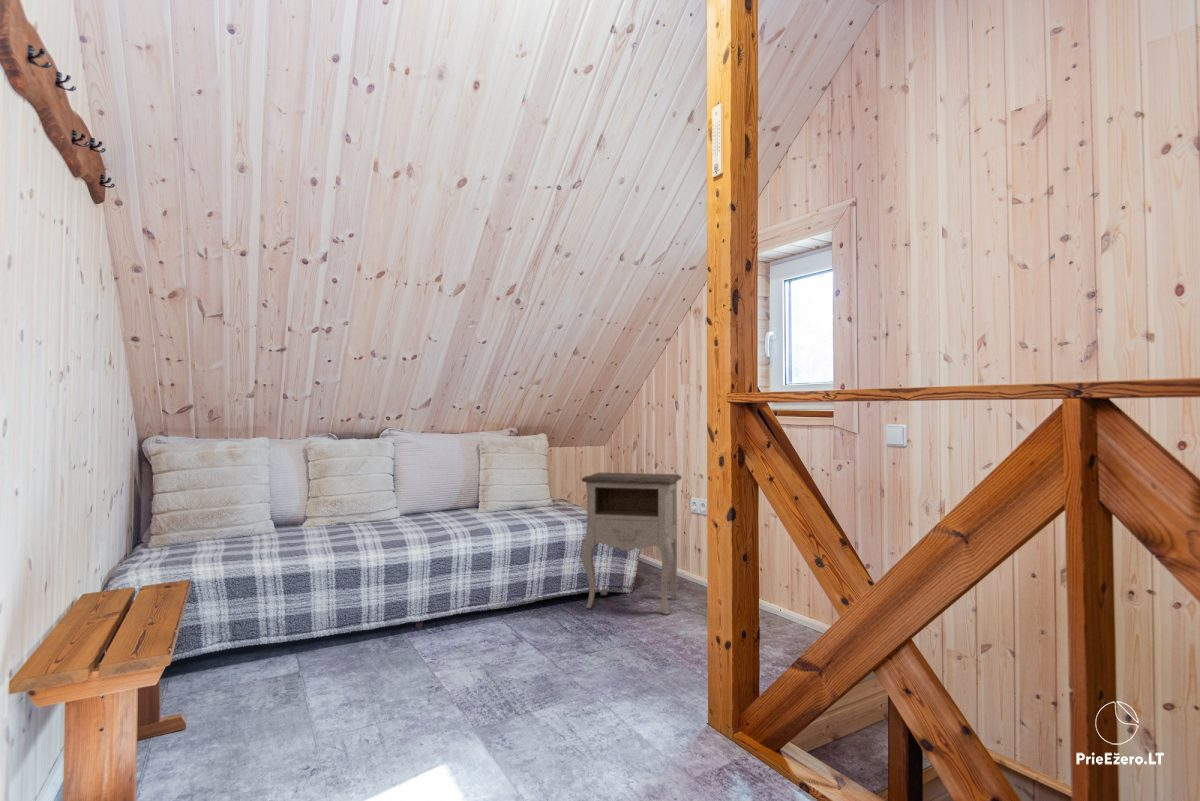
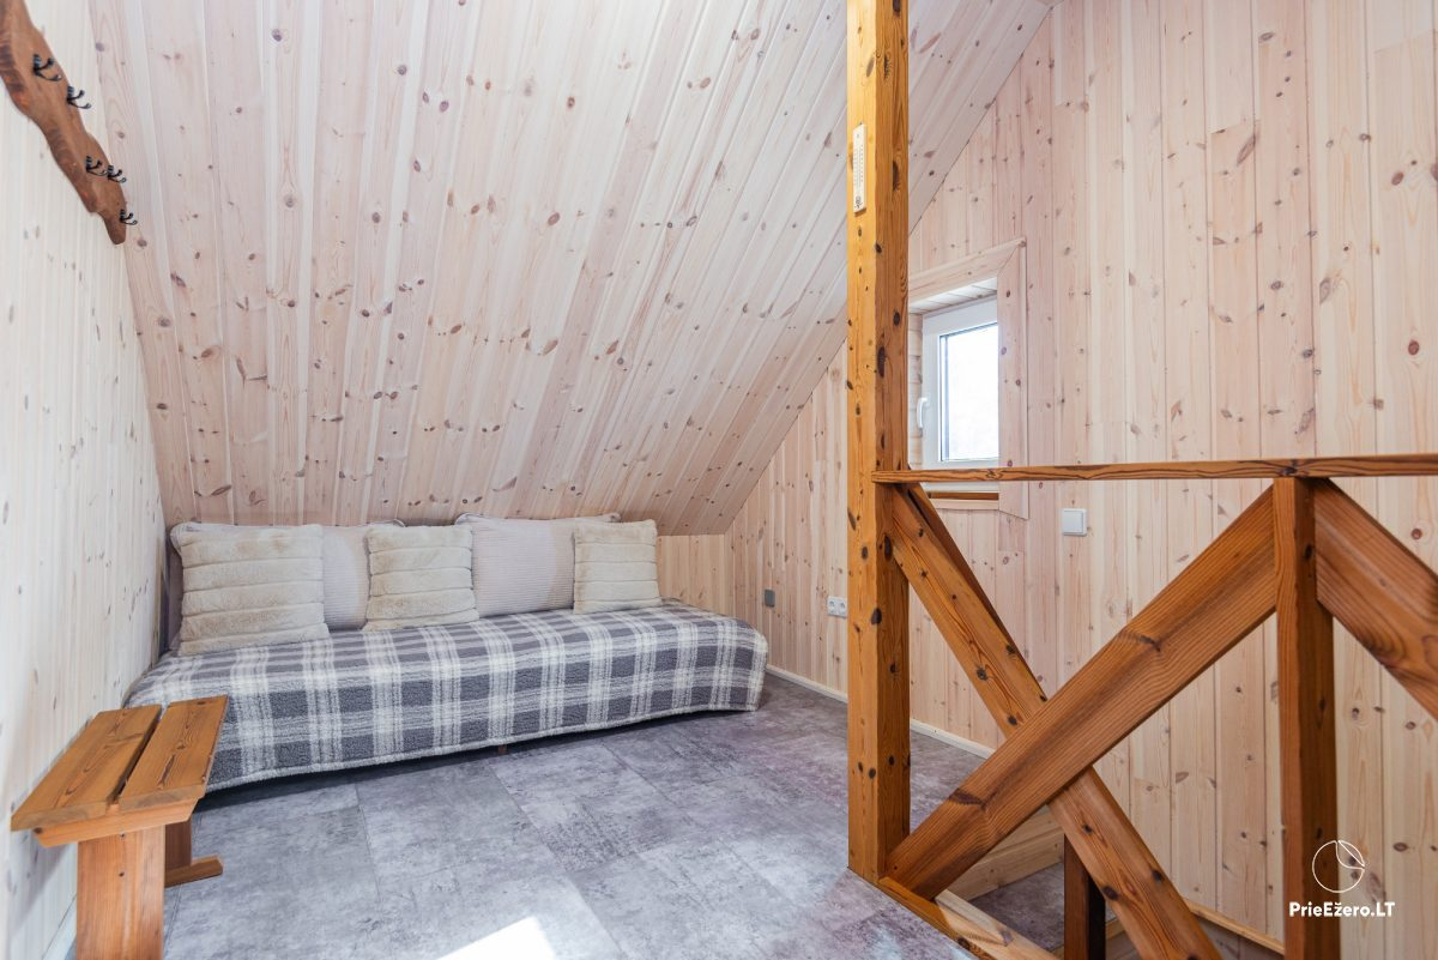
- nightstand [580,472,683,615]
